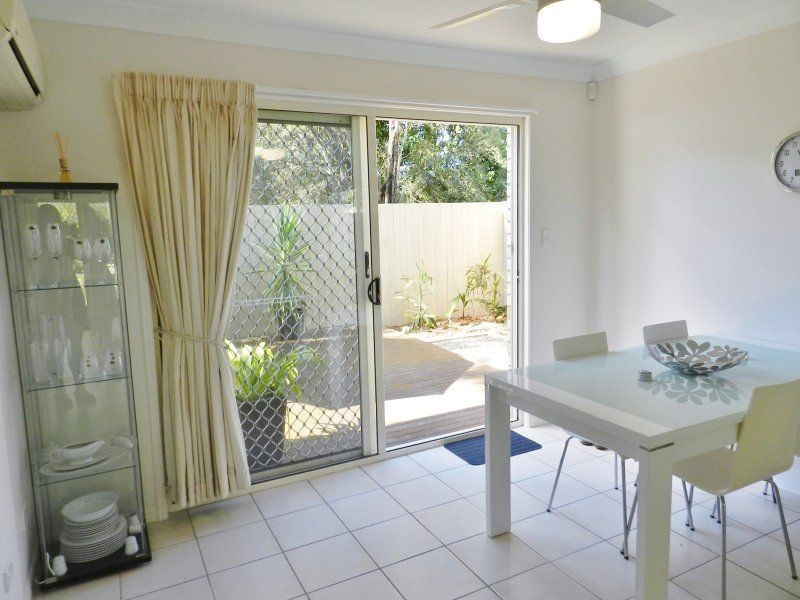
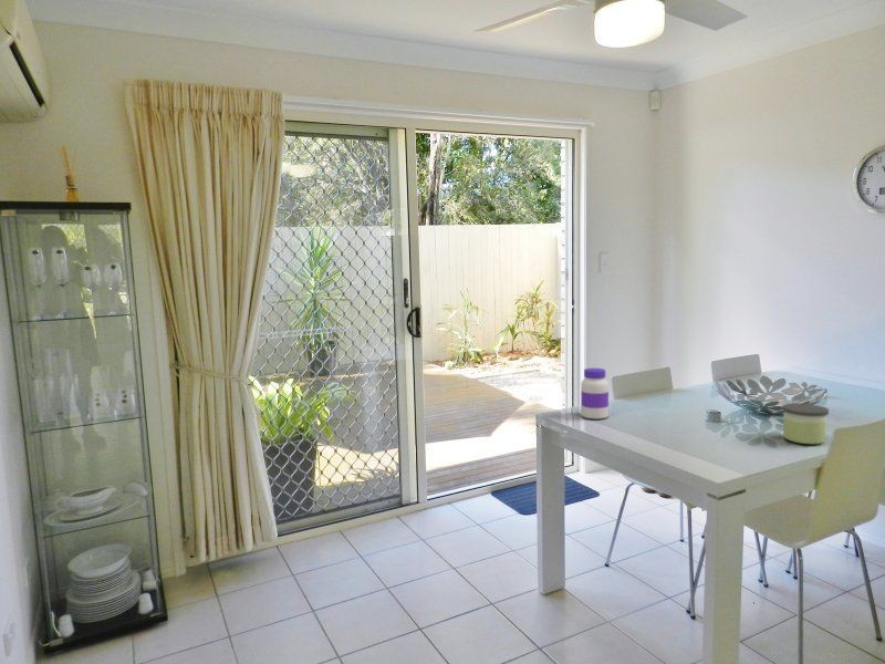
+ candle [781,402,830,445]
+ jar [580,367,610,421]
